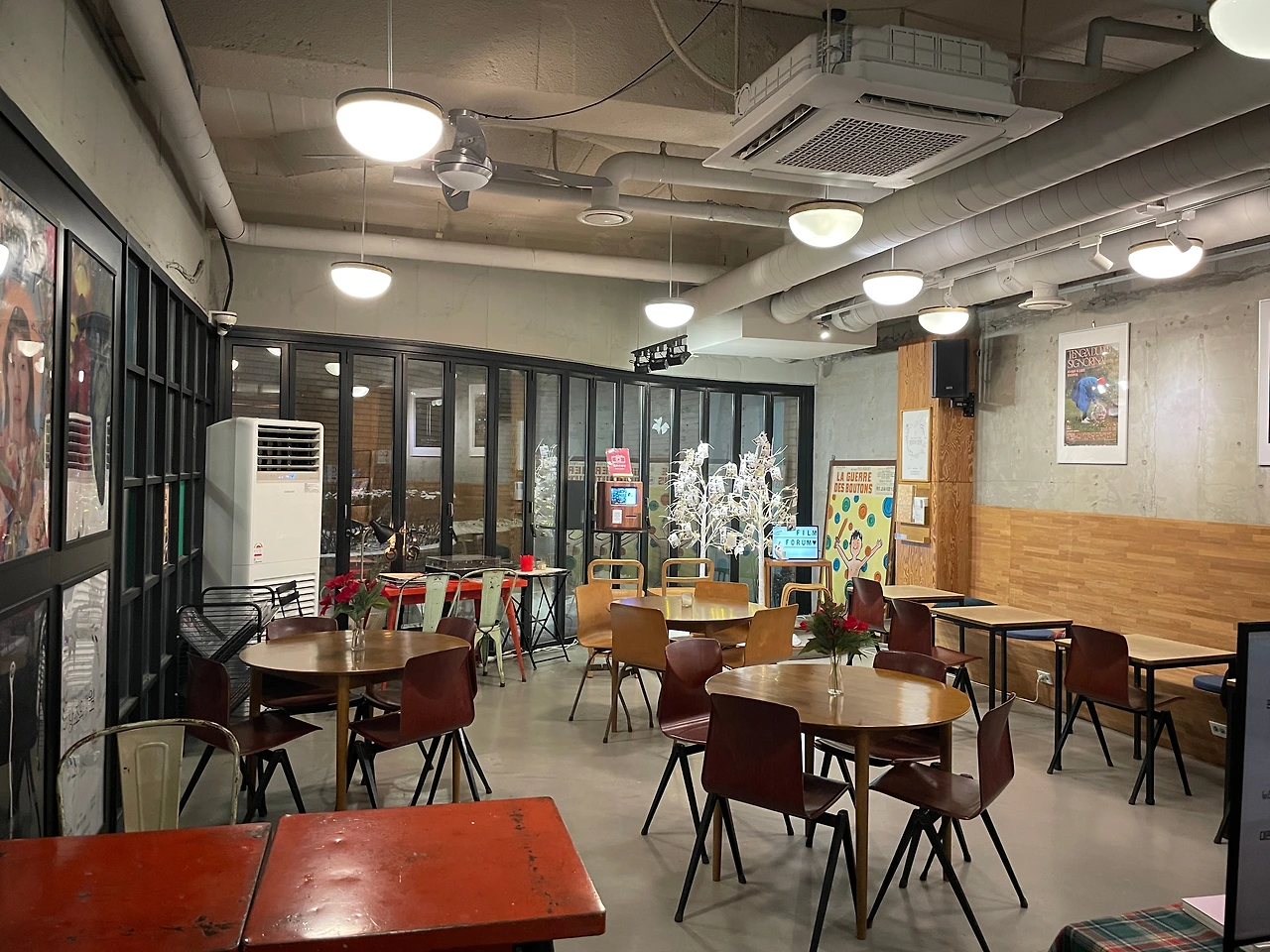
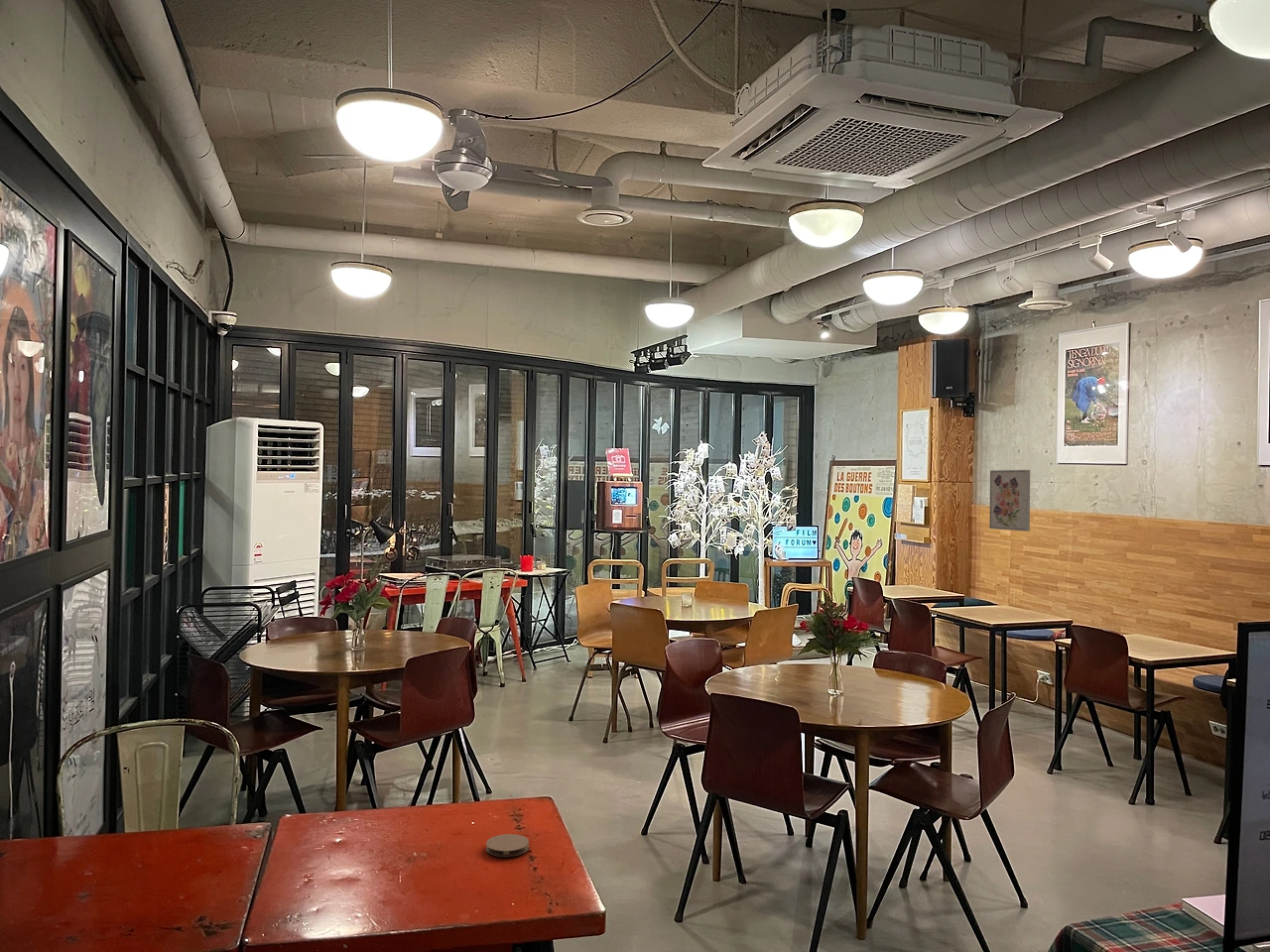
+ coaster [485,833,530,858]
+ wall art [988,469,1031,533]
